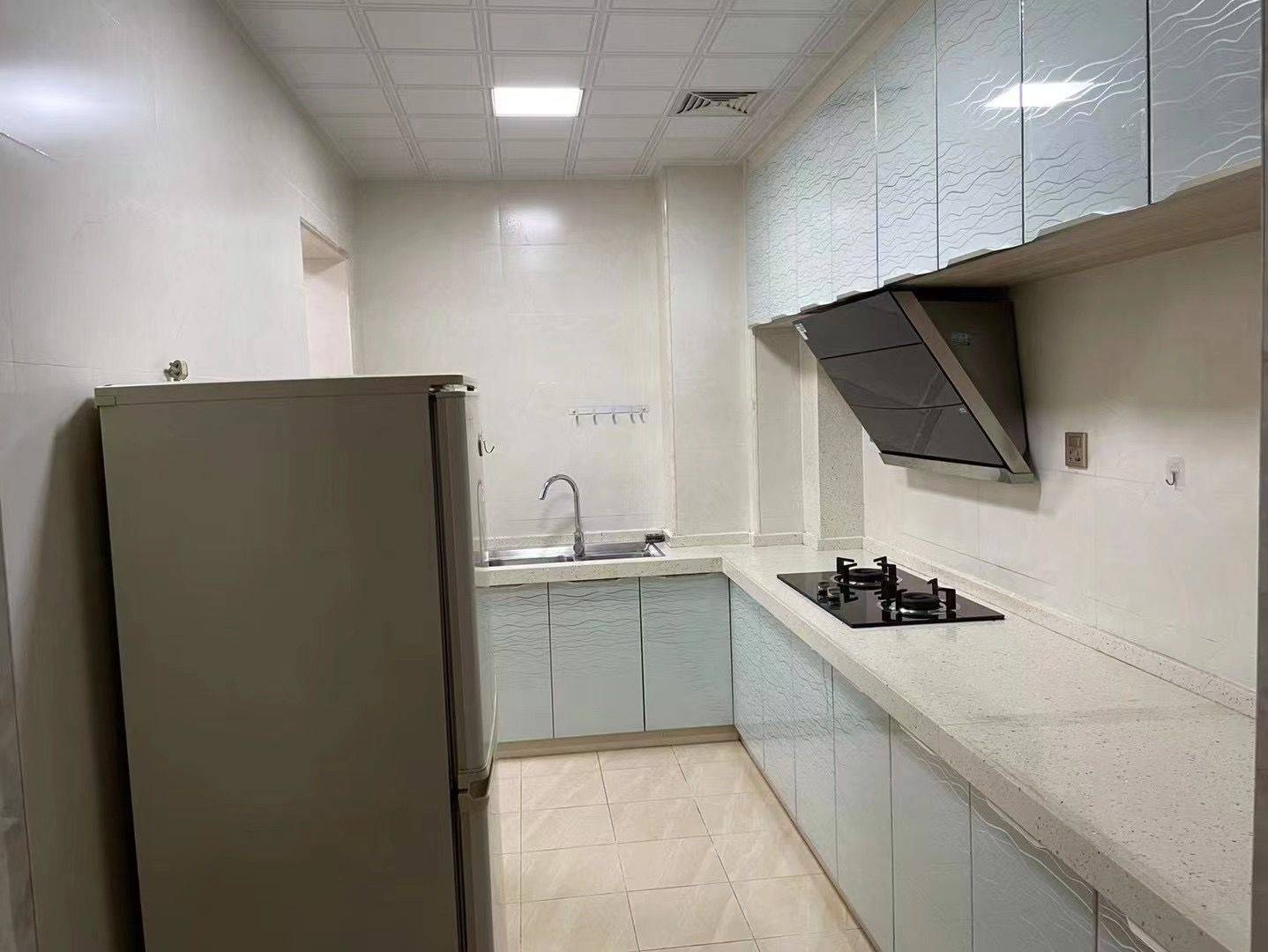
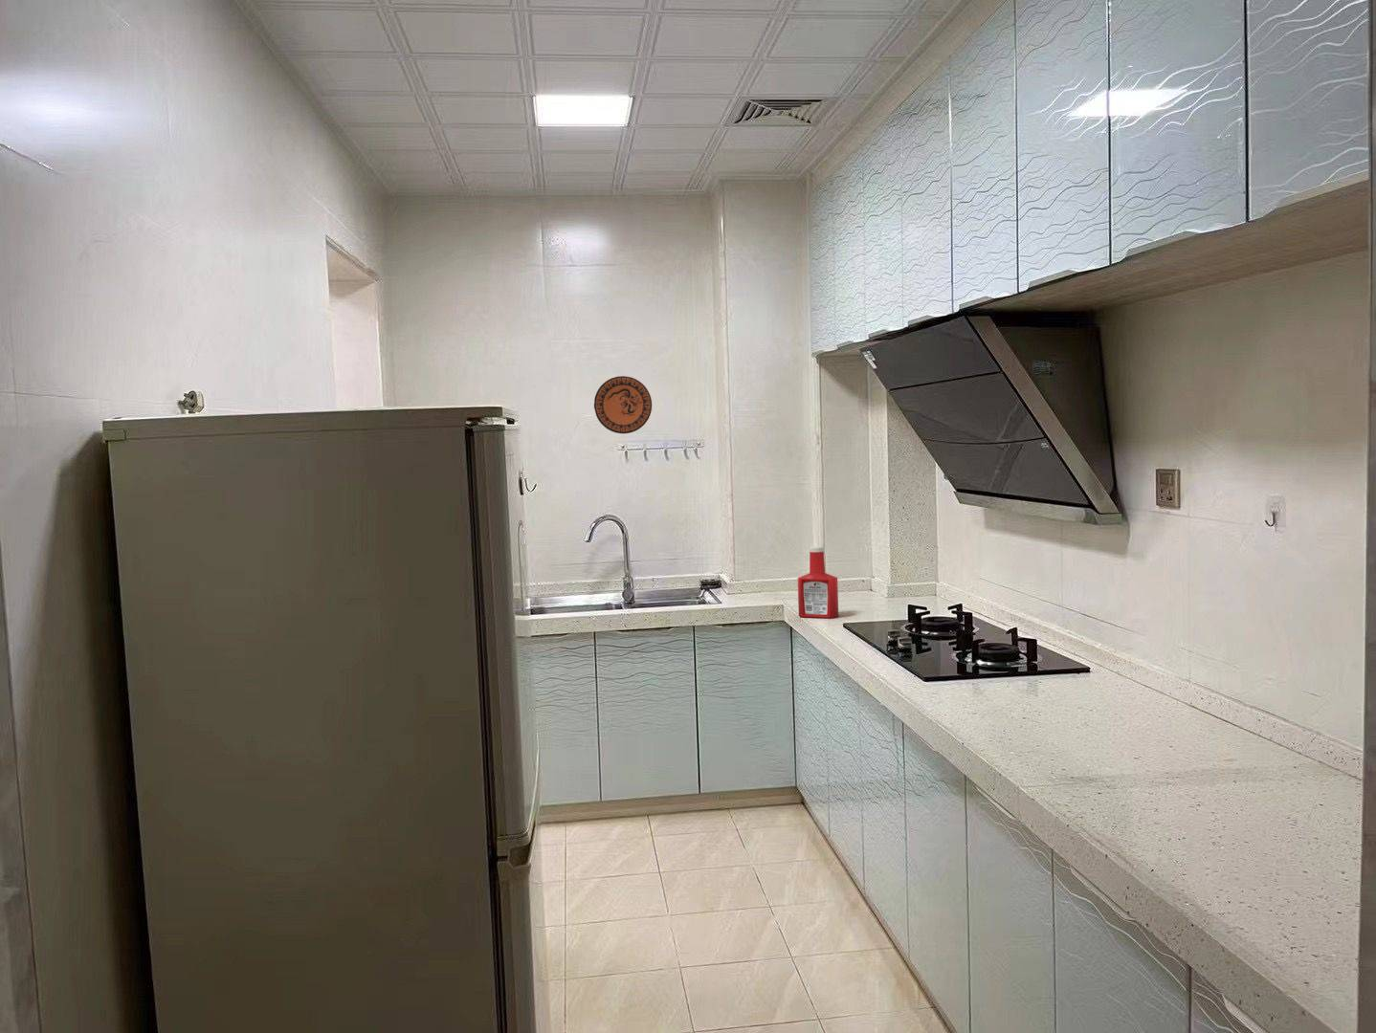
+ decorative plate [594,375,652,434]
+ soap bottle [798,545,839,618]
